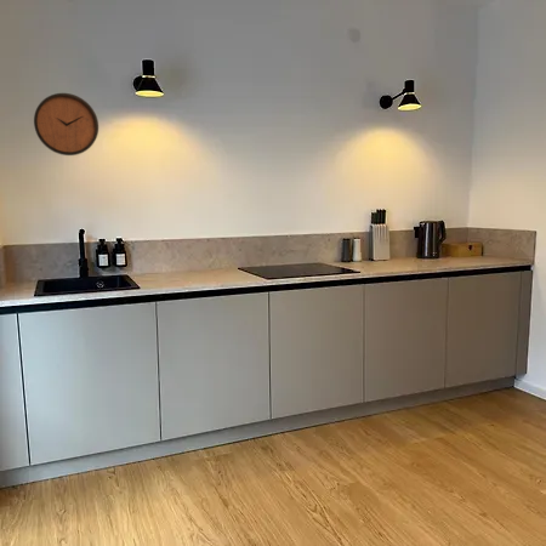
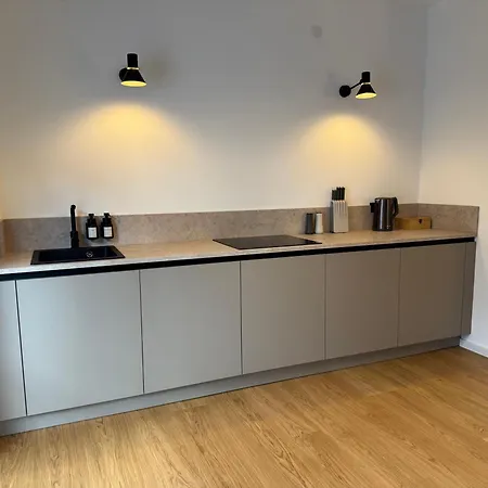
- clock [33,92,99,157]
